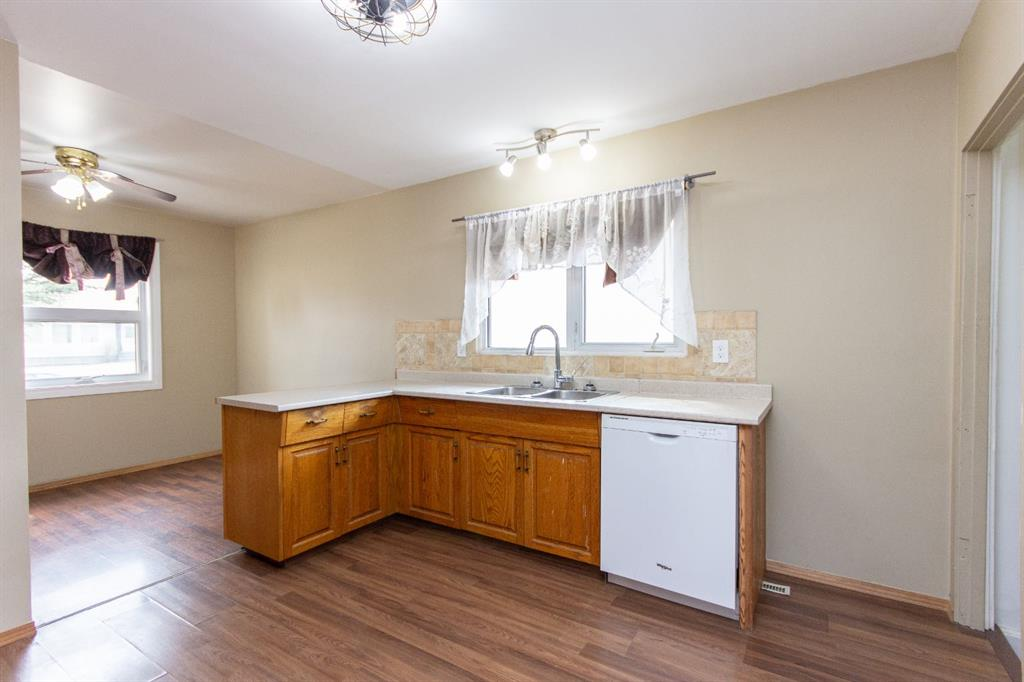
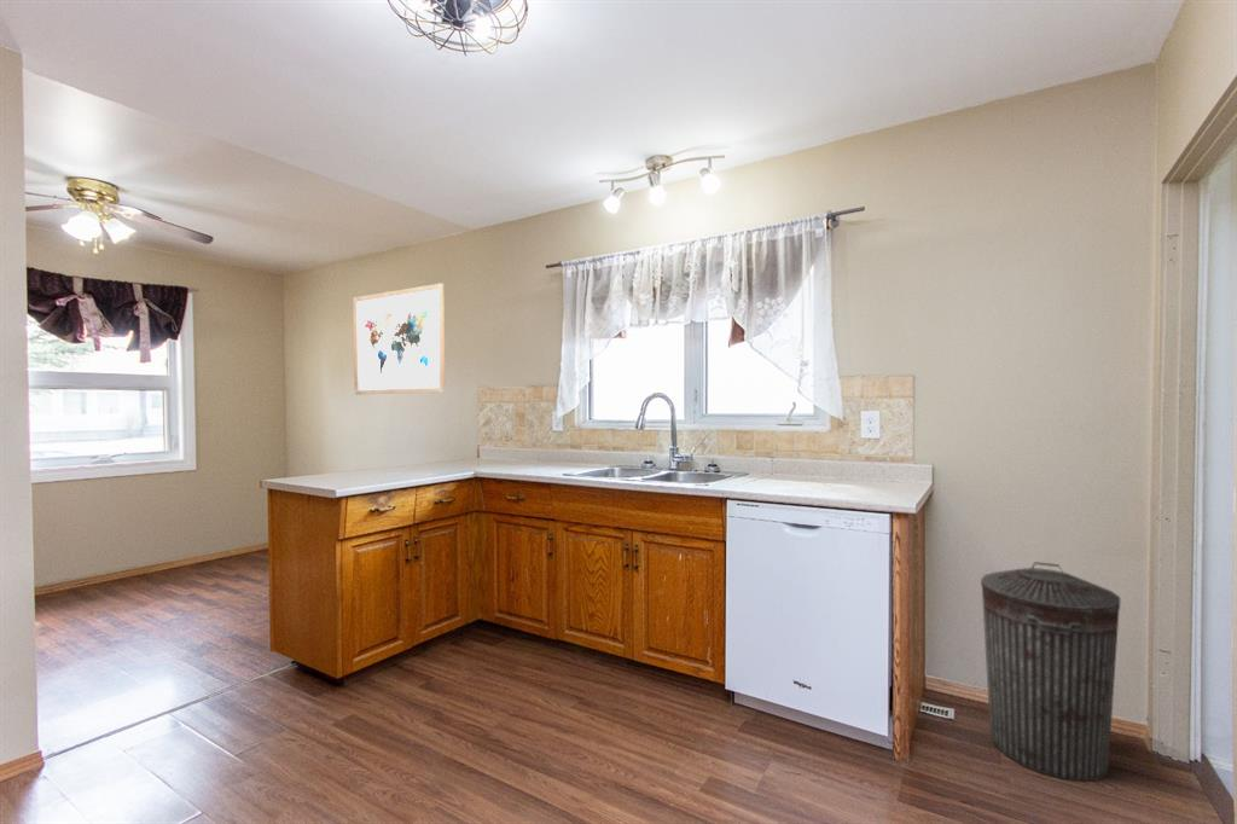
+ trash can [980,561,1121,783]
+ wall art [352,282,446,395]
